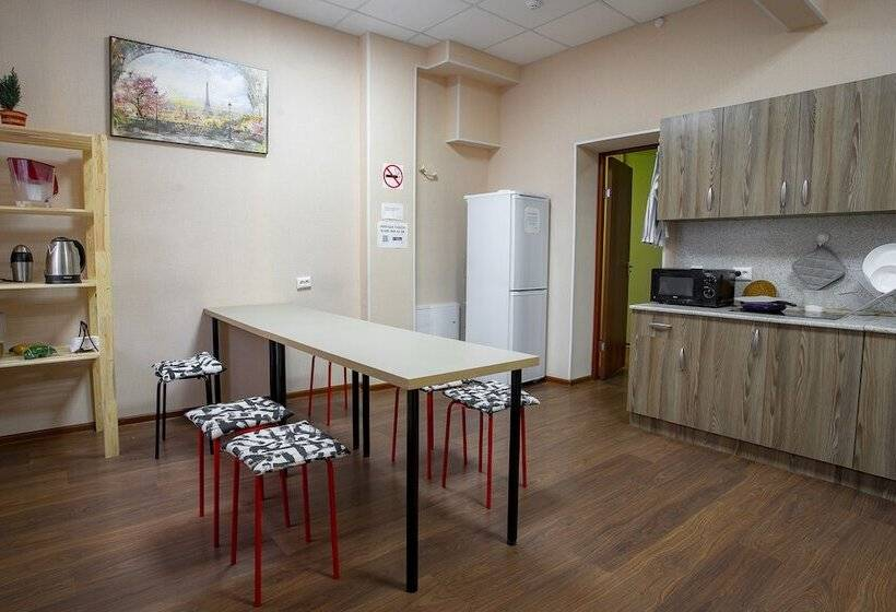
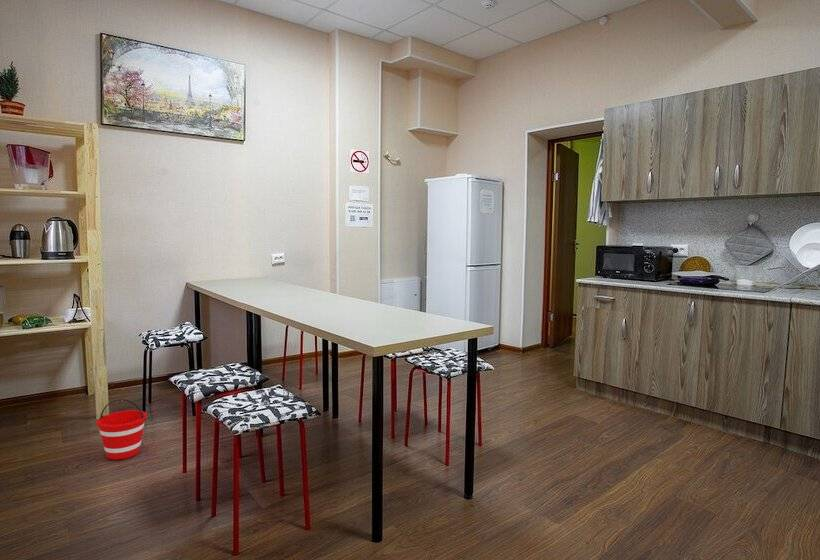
+ bucket [95,398,148,461]
